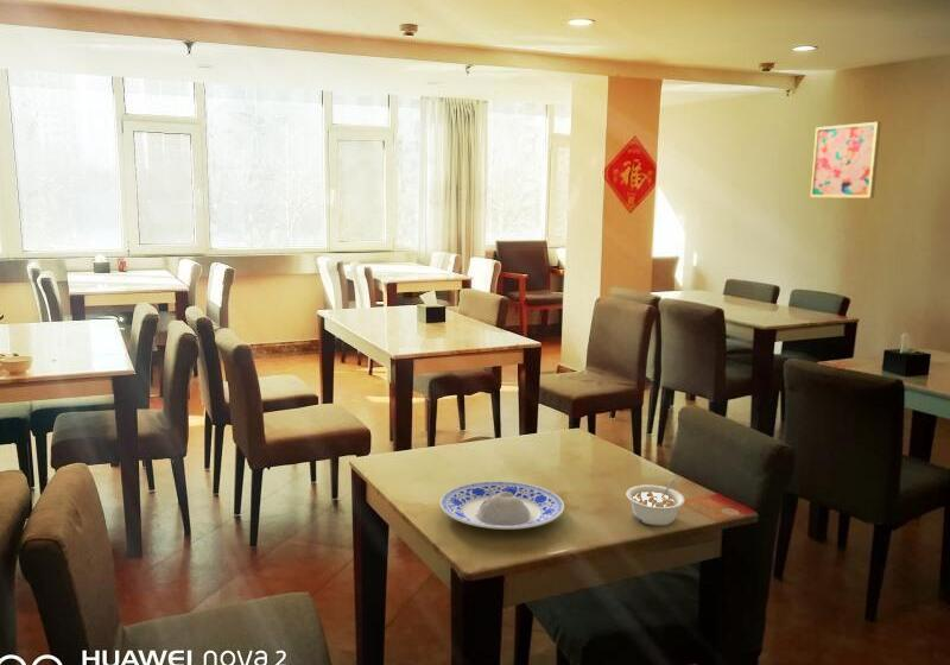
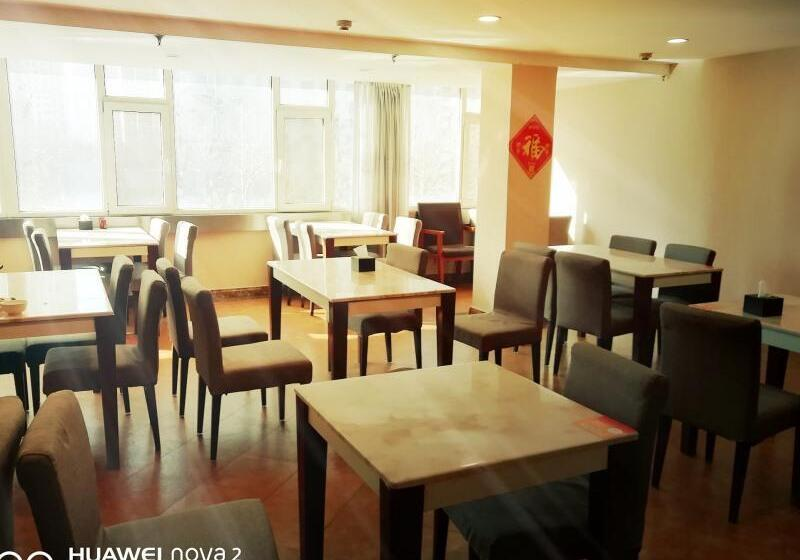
- legume [626,479,686,527]
- plate [439,480,565,531]
- wall art [809,121,882,200]
